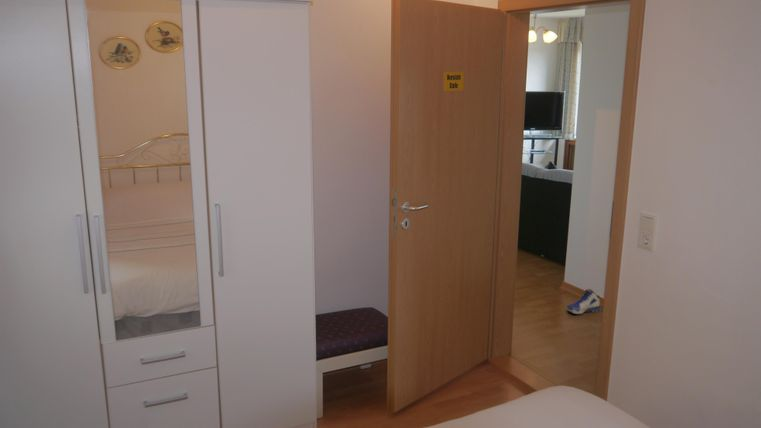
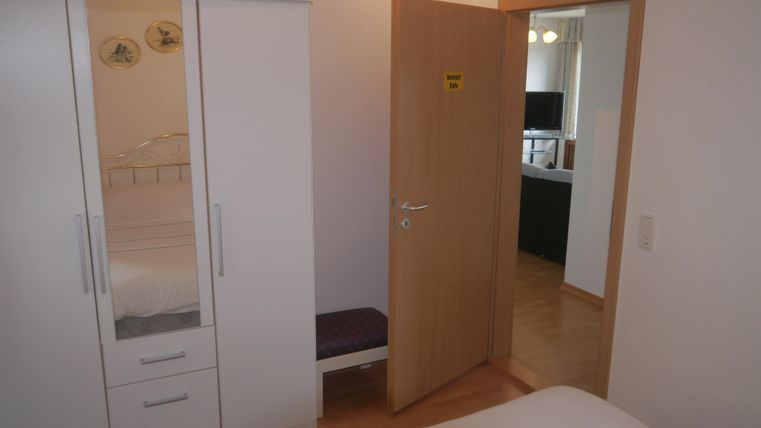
- sneaker [566,288,602,315]
